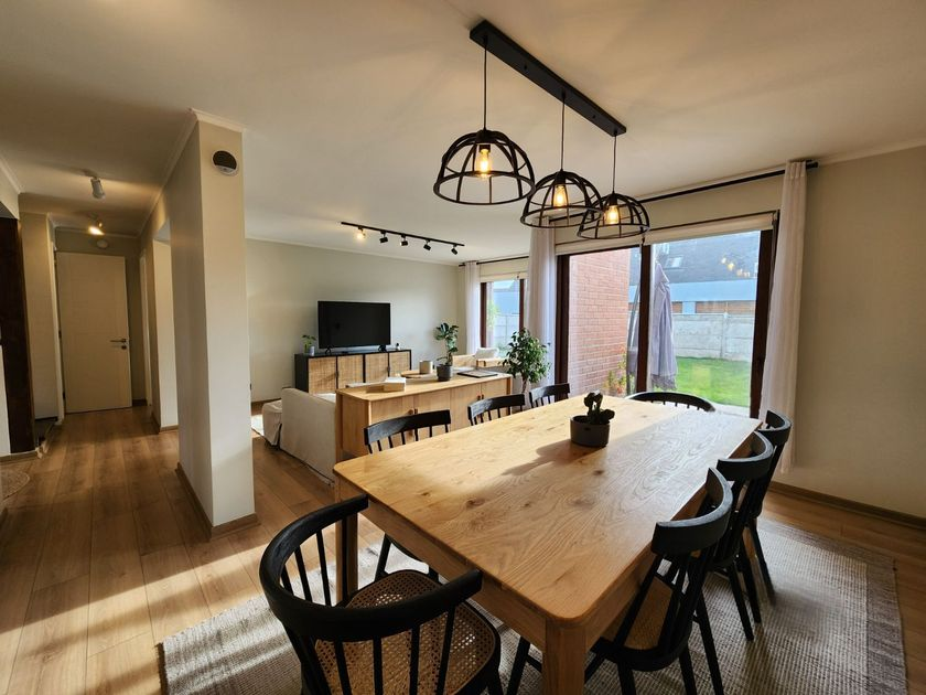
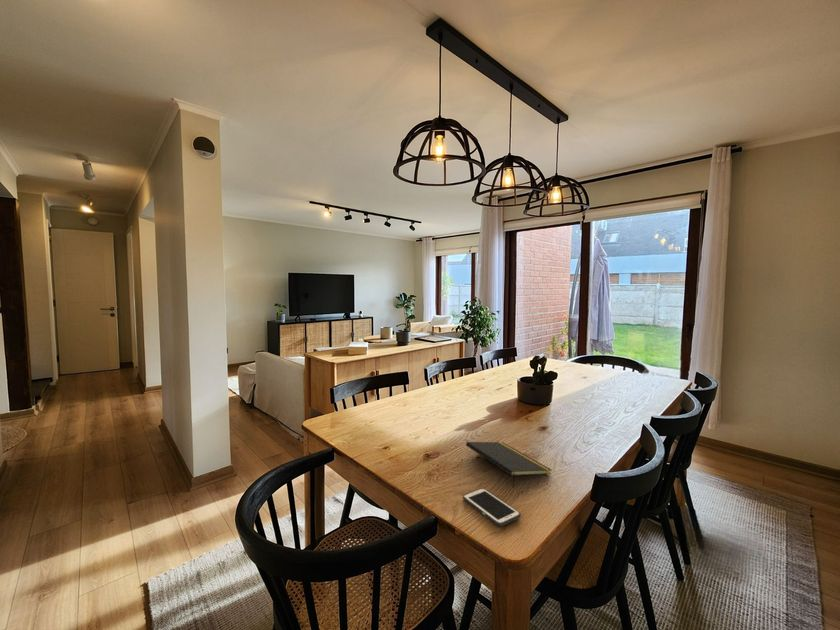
+ notepad [465,441,552,489]
+ cell phone [462,487,521,527]
